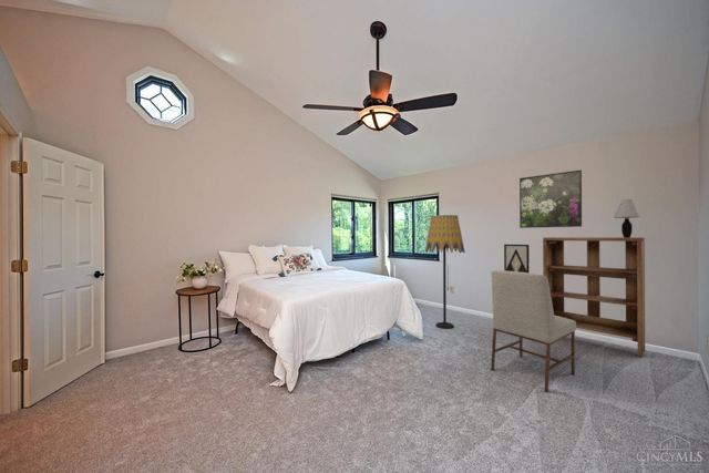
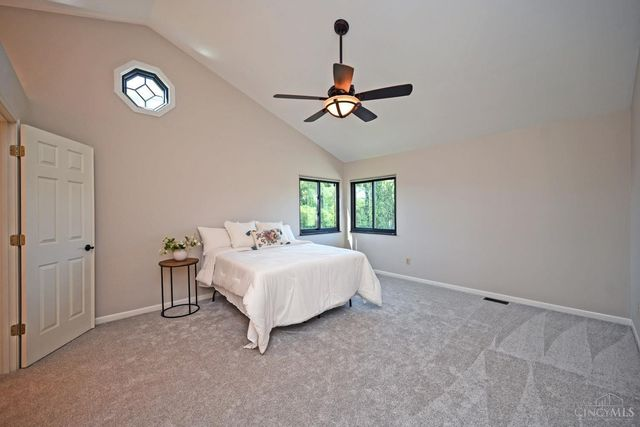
- bookshelf [542,236,646,358]
- wall art [503,244,531,273]
- table lamp [613,198,641,238]
- floor lamp [424,214,465,330]
- chair [490,269,577,393]
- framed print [518,169,583,229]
